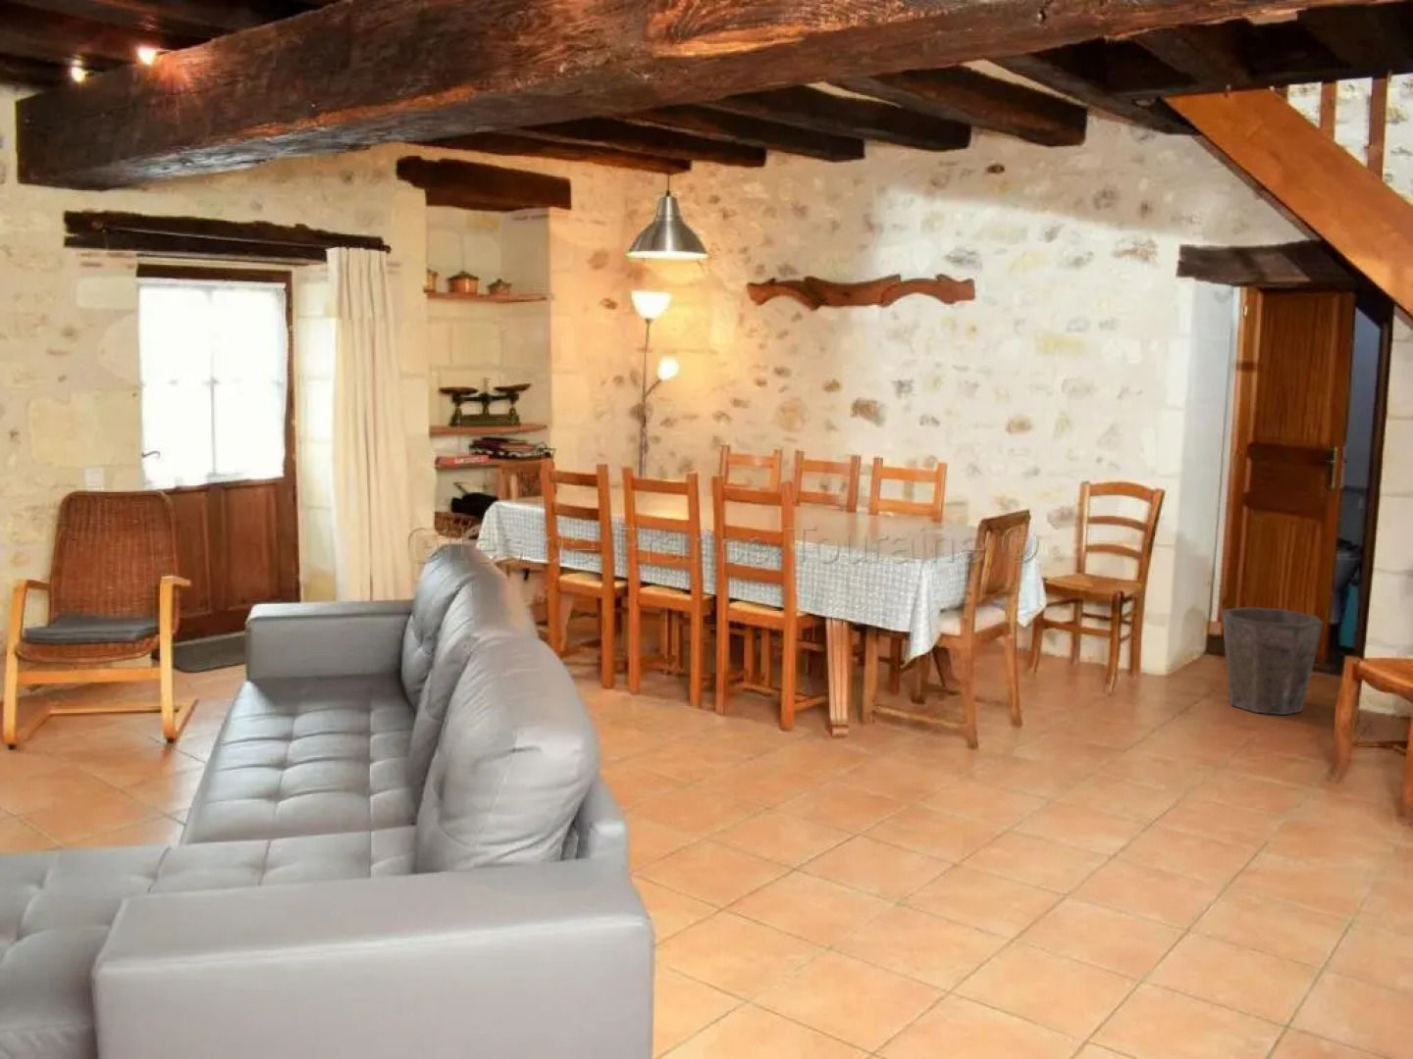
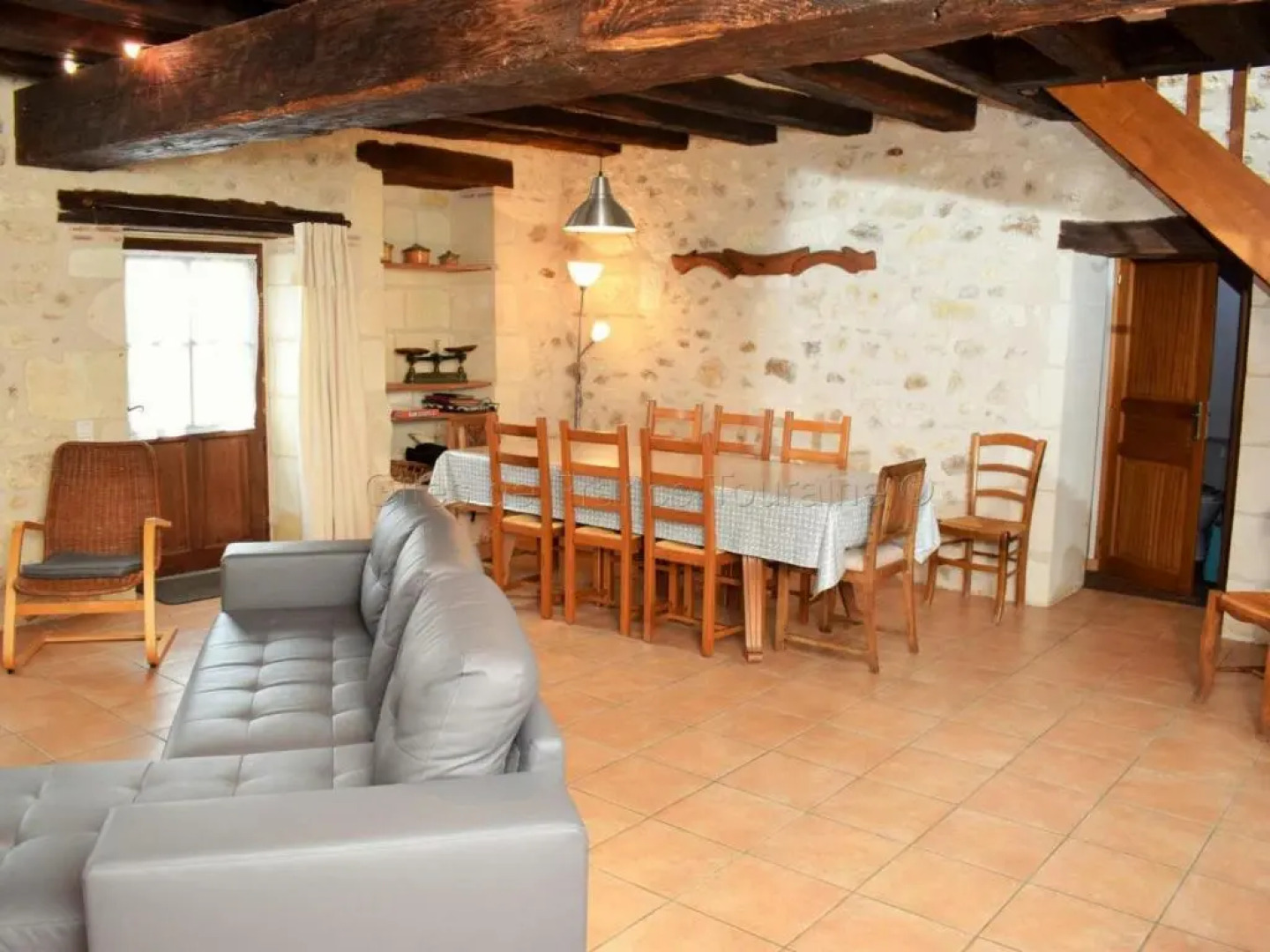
- waste bin [1221,606,1325,715]
